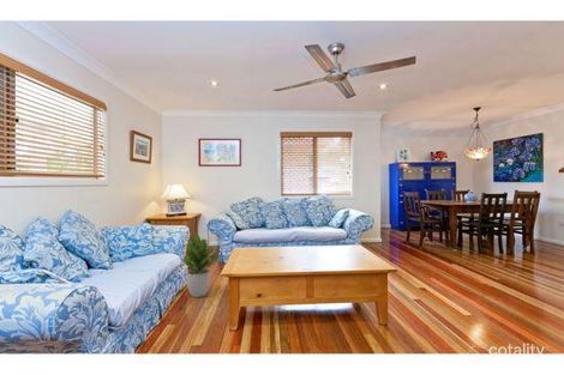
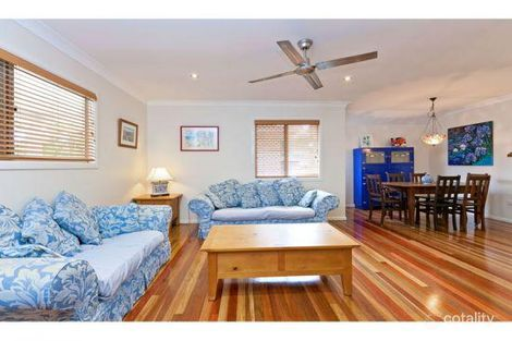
- potted plant [181,232,221,298]
